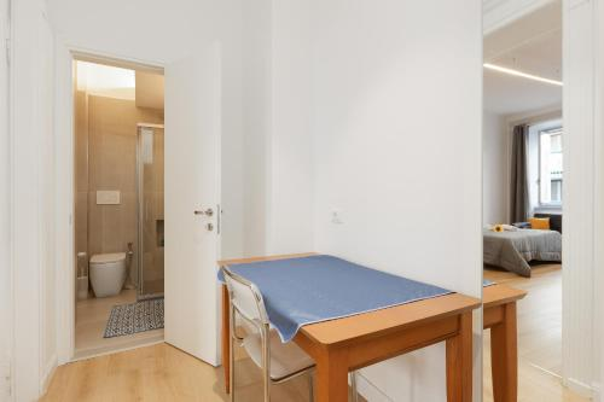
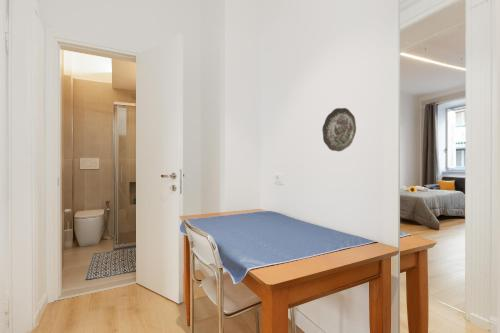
+ decorative plate [321,107,357,152]
